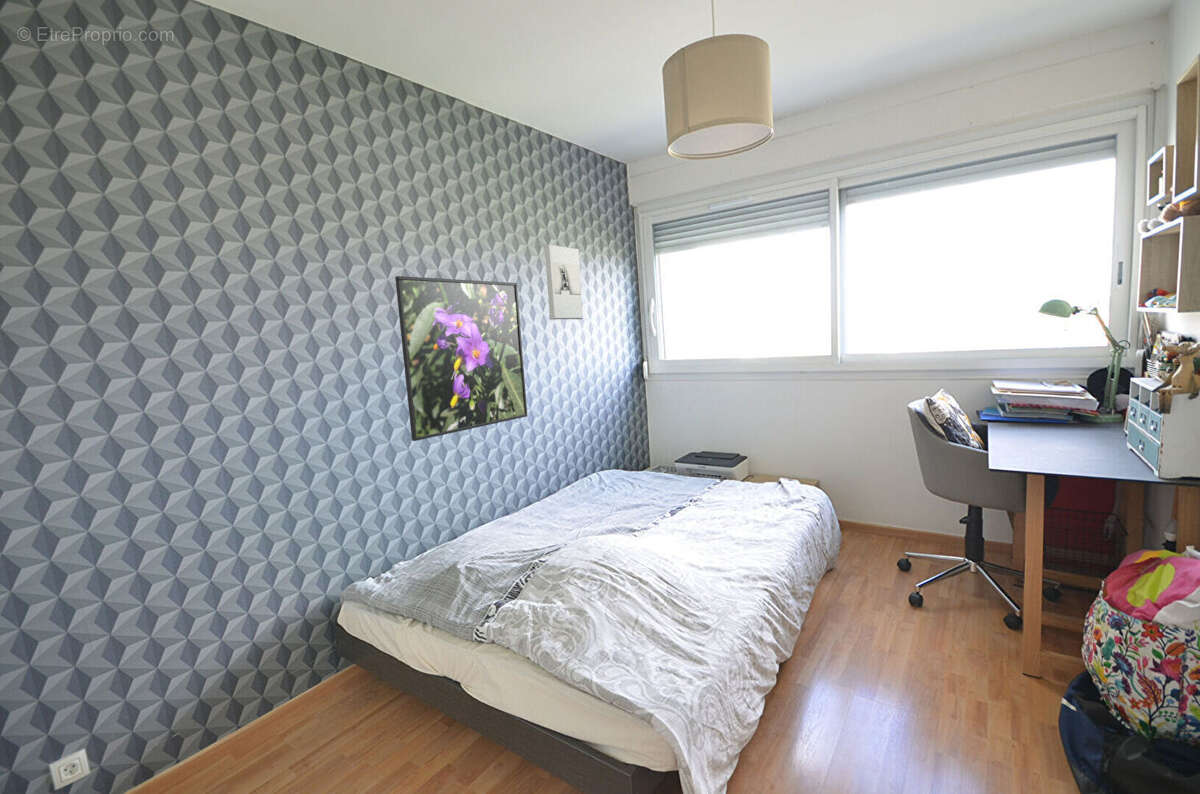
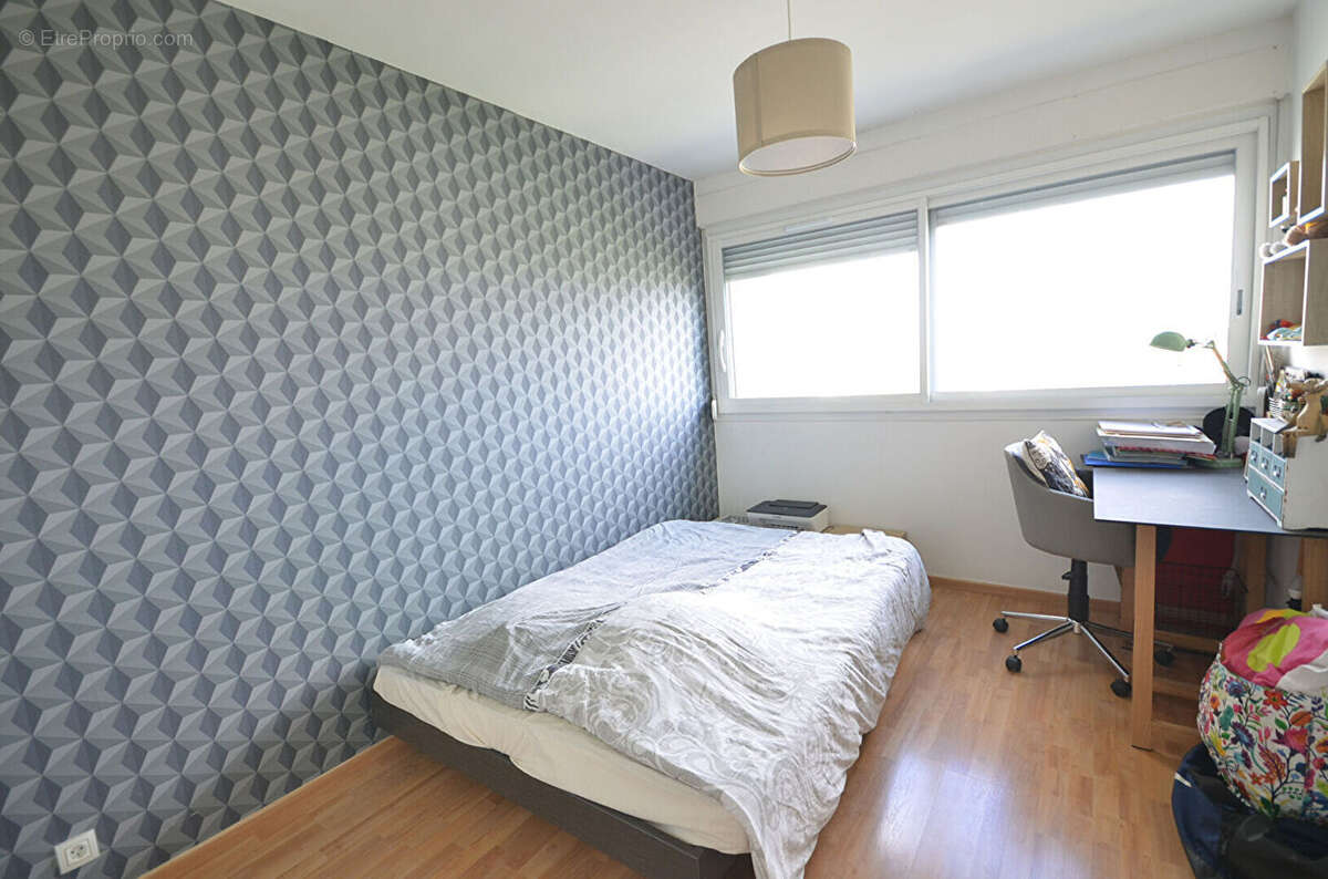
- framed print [394,275,528,442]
- wall sculpture [543,243,584,321]
